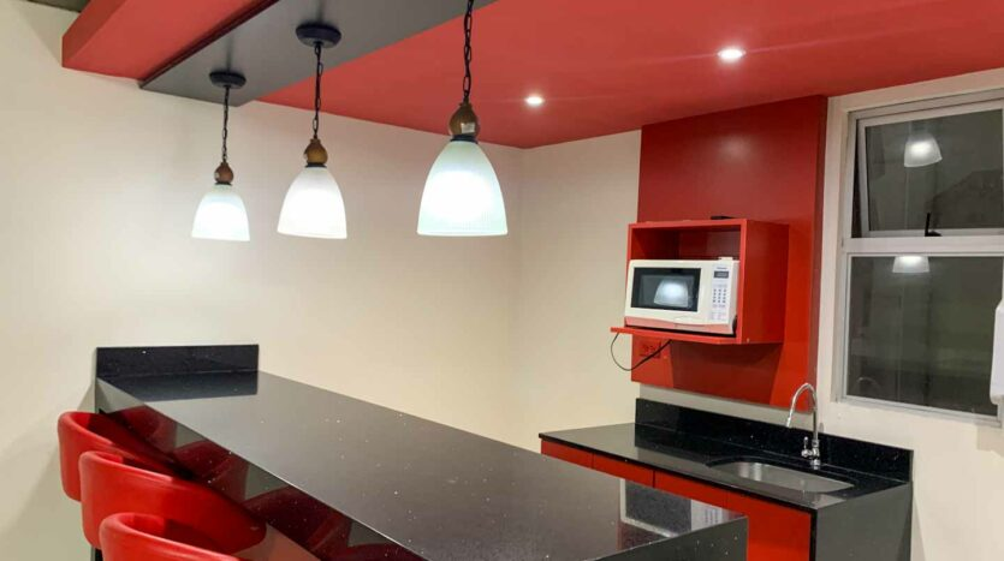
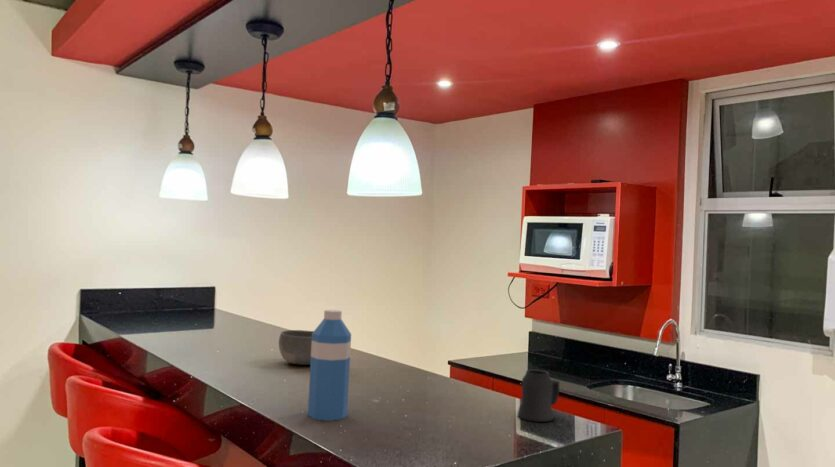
+ water bottle [307,309,352,422]
+ bowl [278,329,314,366]
+ mug [516,369,560,423]
